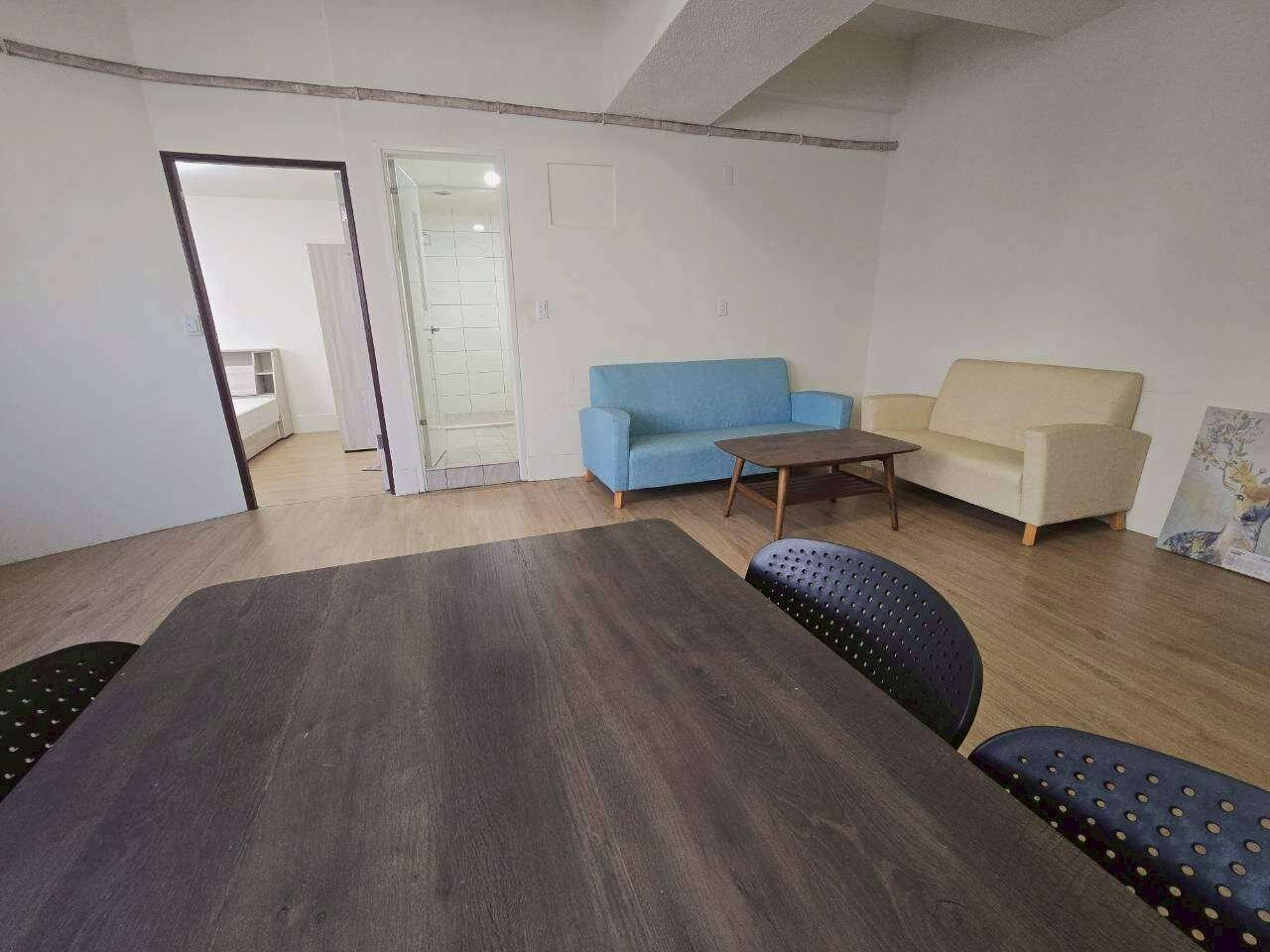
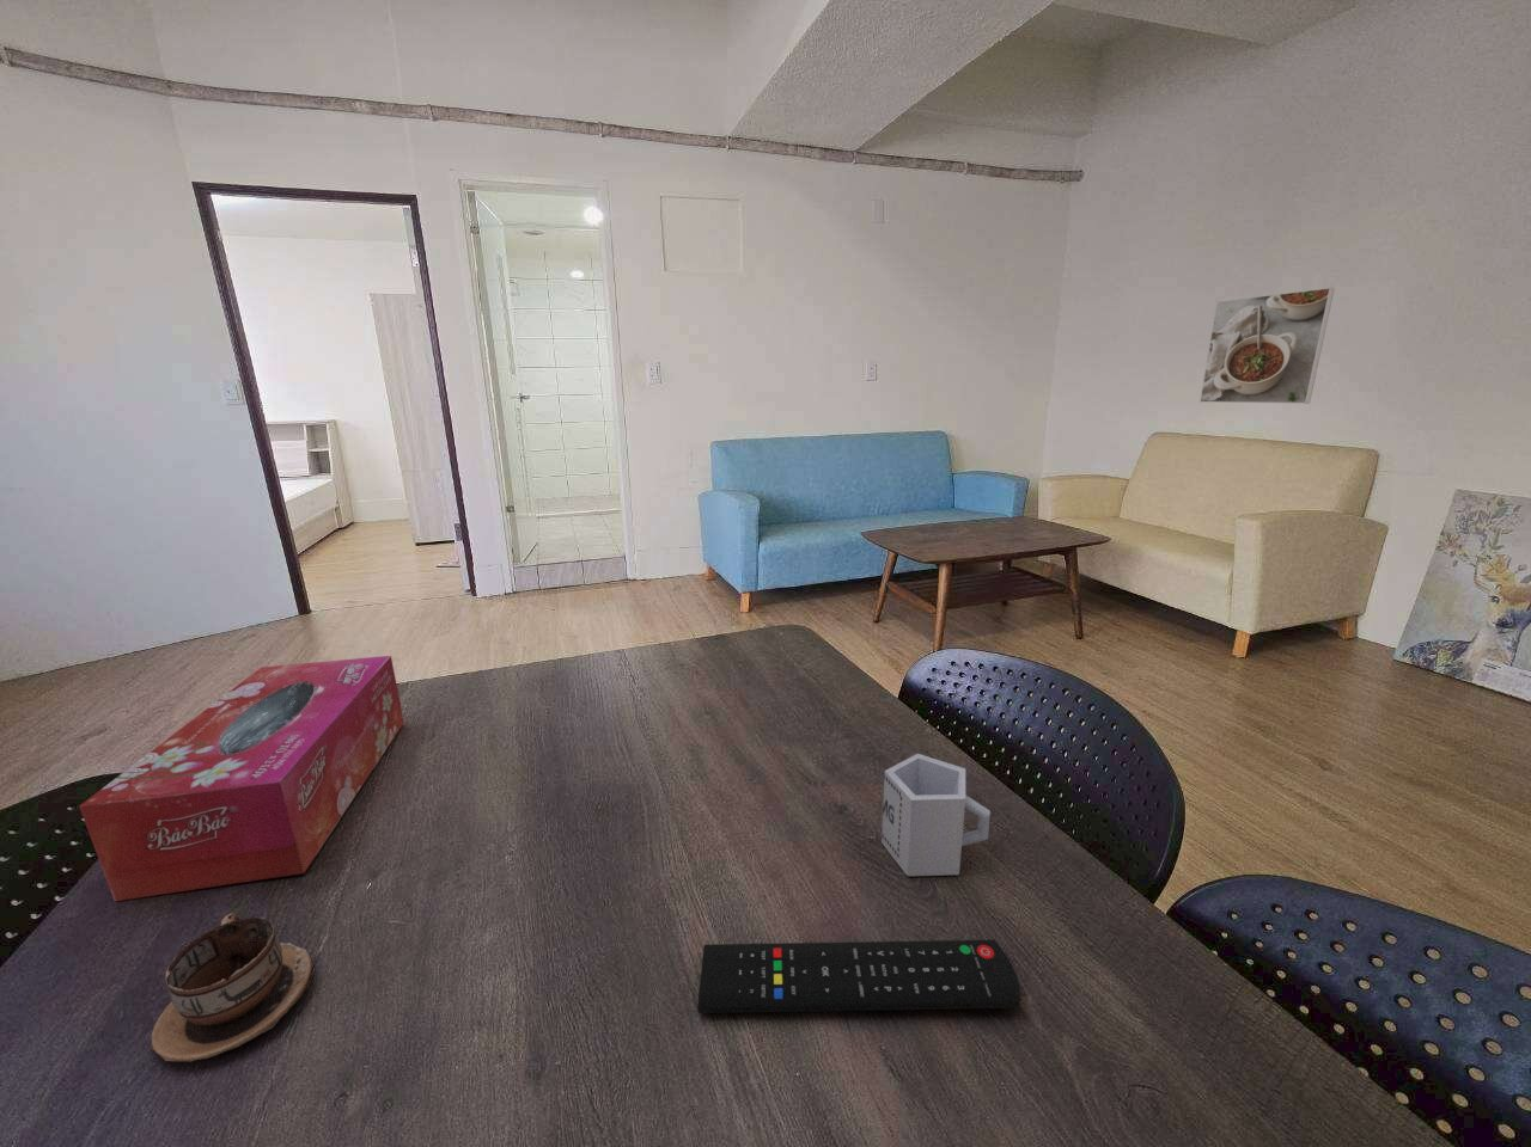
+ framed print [1198,287,1336,405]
+ tissue box [78,654,405,902]
+ cup [151,912,313,1064]
+ cup [880,753,992,877]
+ remote control [696,939,1021,1014]
